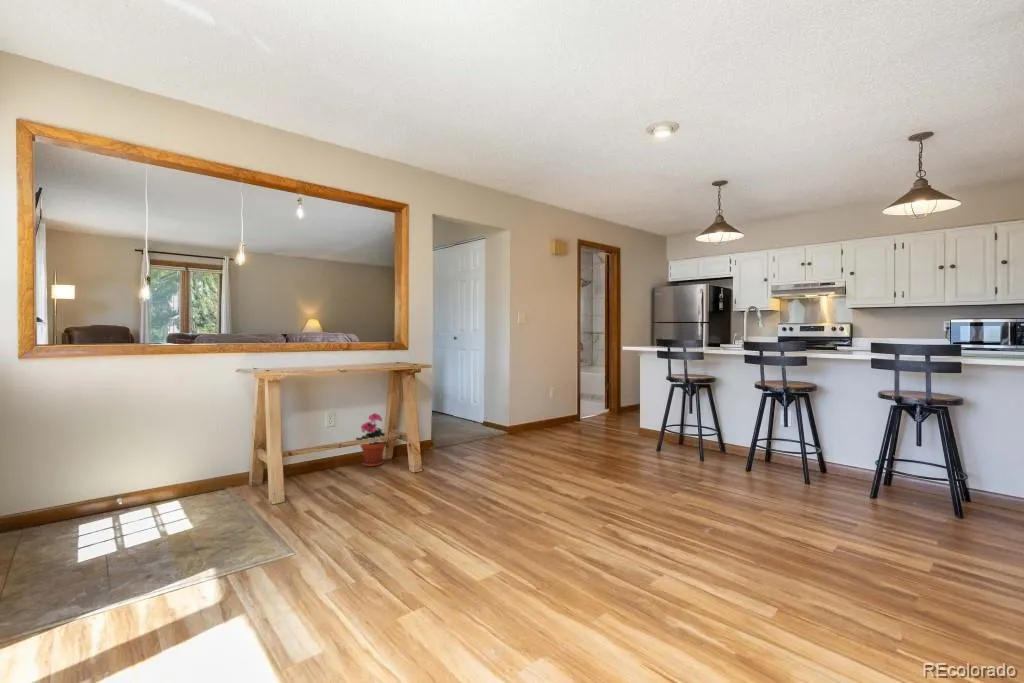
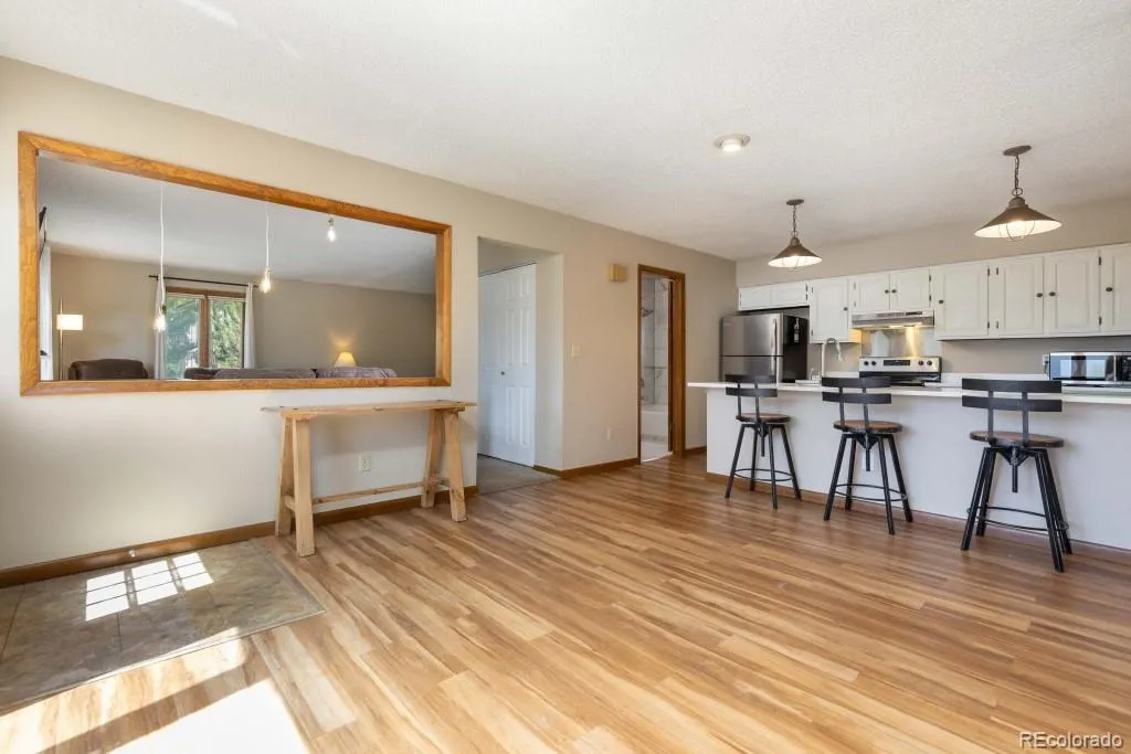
- potted plant [355,412,390,468]
